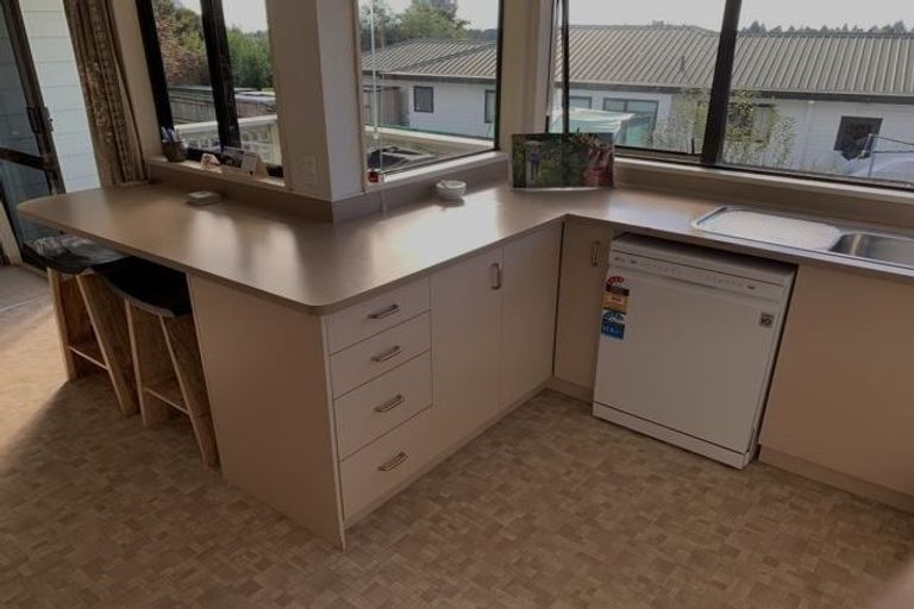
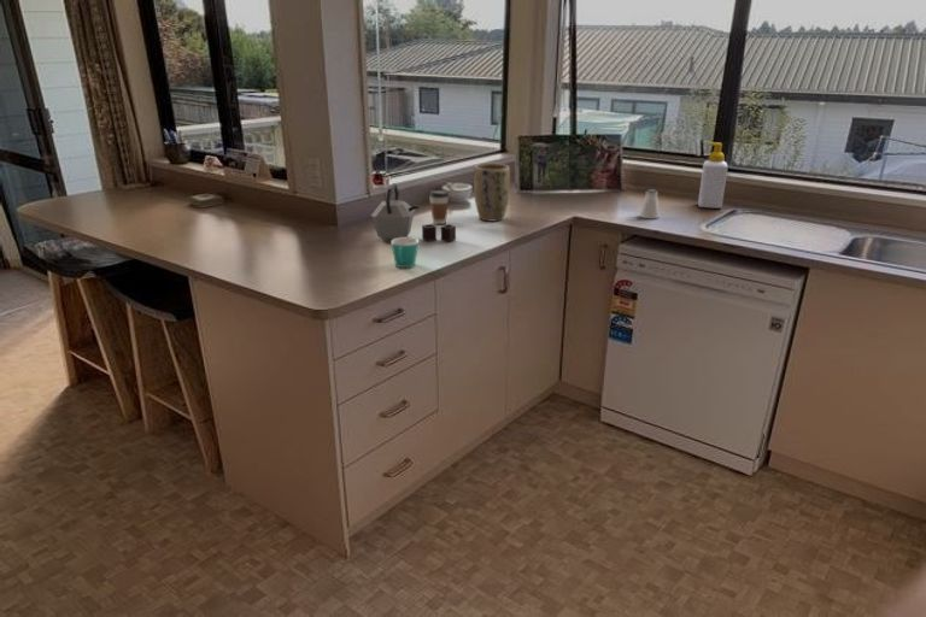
+ coffee cup [428,189,450,225]
+ soap bottle [697,141,729,210]
+ mug [389,236,420,269]
+ saltshaker [639,188,661,219]
+ plant pot [473,163,511,222]
+ kettle [370,182,457,243]
